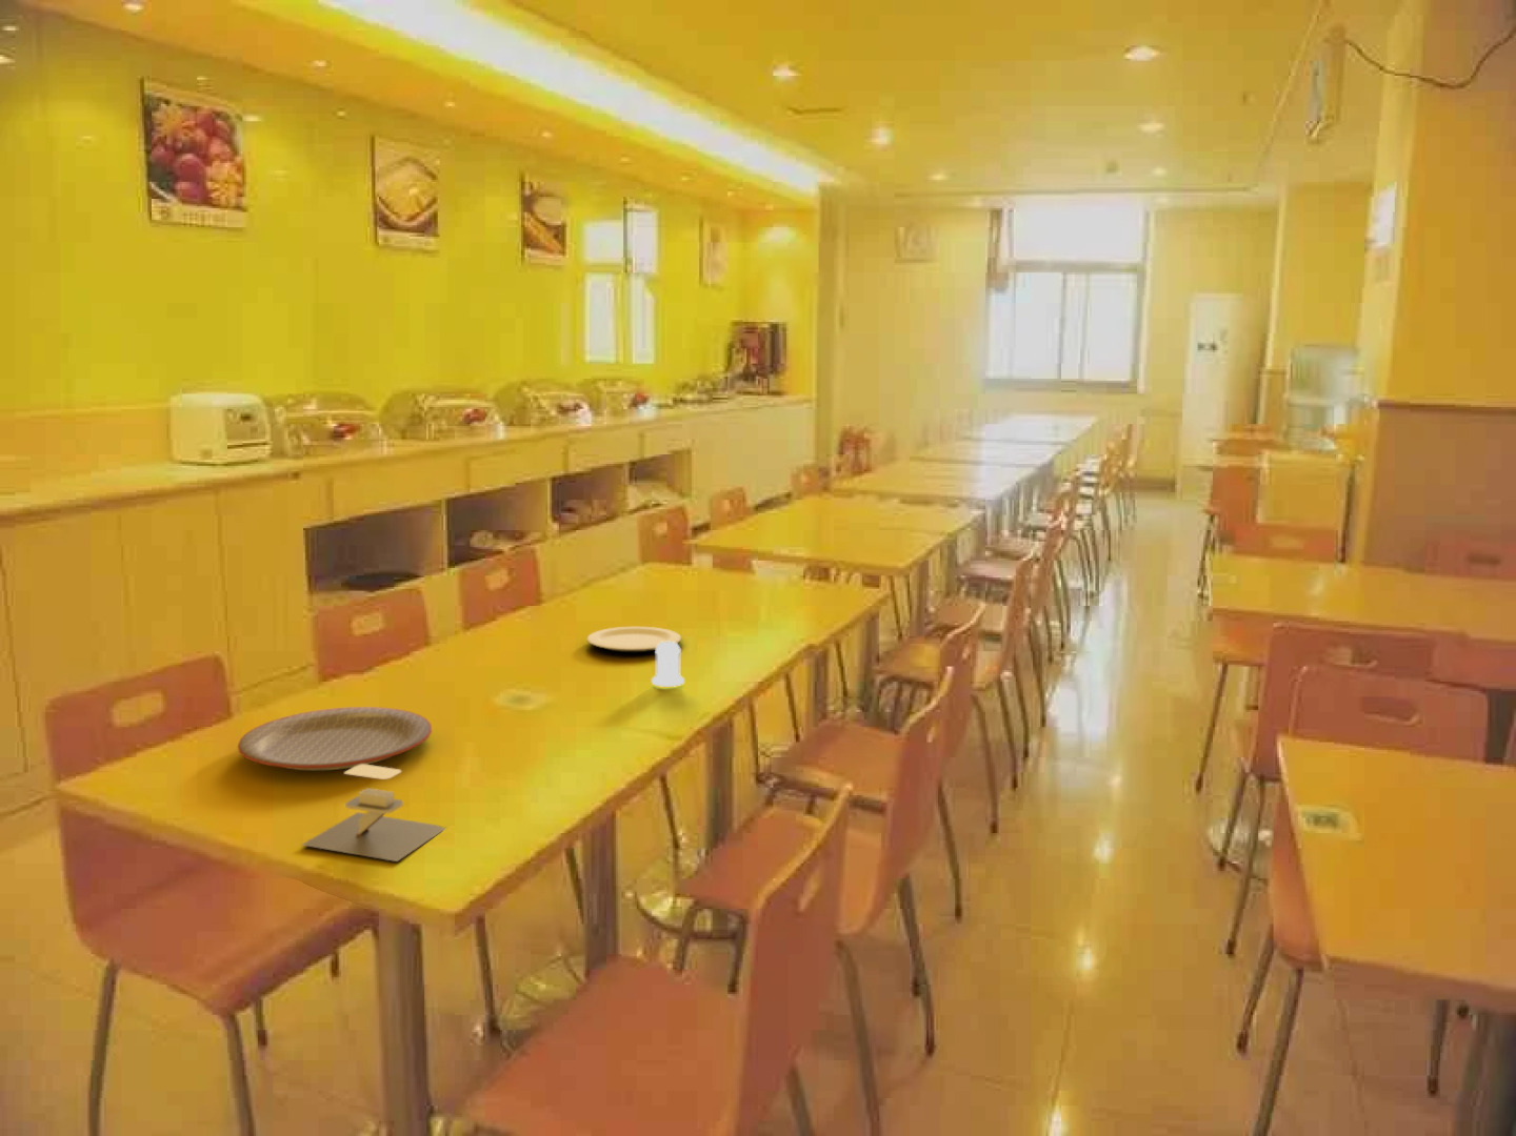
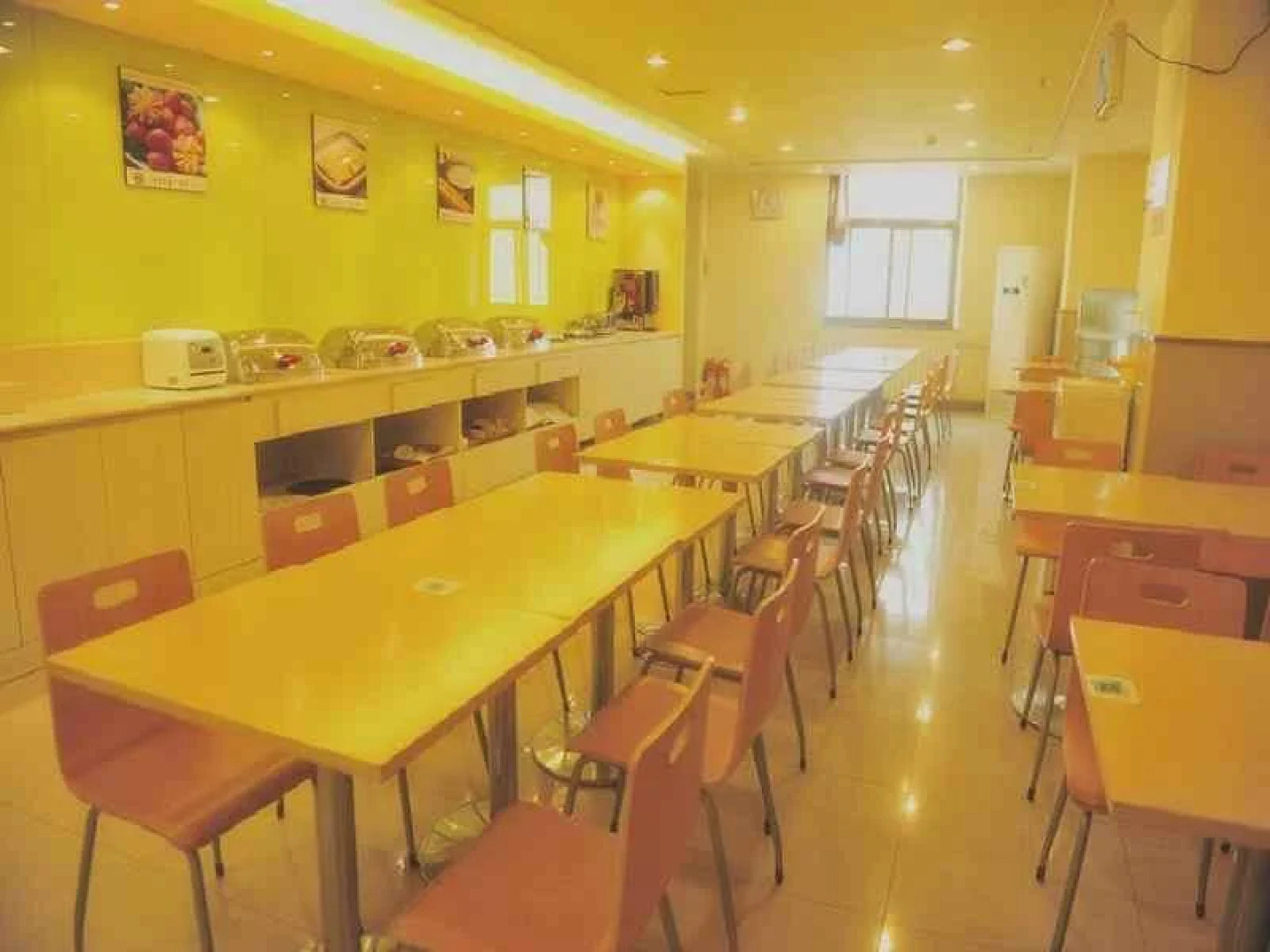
- salt shaker [651,642,685,687]
- plate [236,705,432,772]
- plate [586,625,682,653]
- napkin holder [301,764,446,863]
